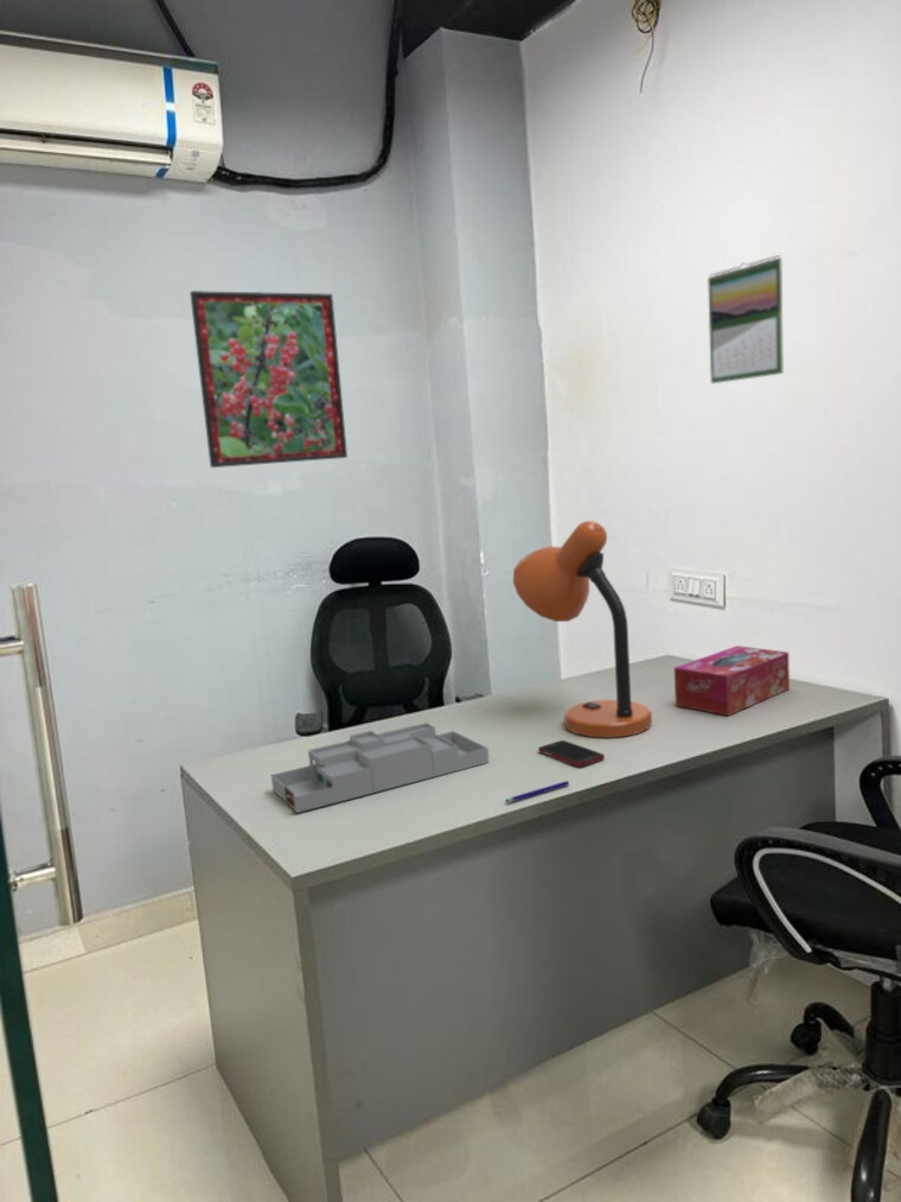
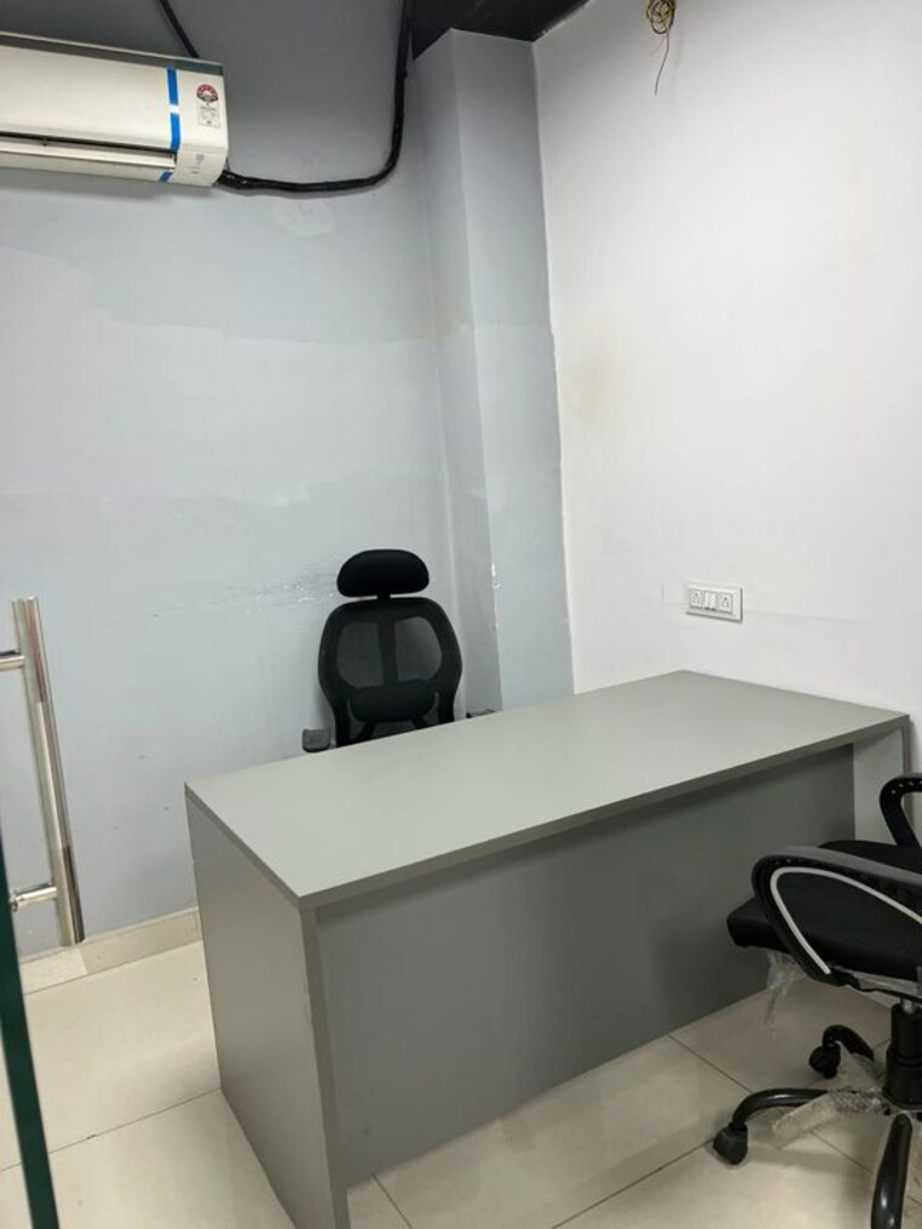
- desk organizer [270,721,491,814]
- cell phone [537,739,606,768]
- pen [504,780,570,804]
- desk lamp [512,520,653,739]
- calendar [707,254,785,384]
- tissue box [673,644,791,717]
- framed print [188,290,349,469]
